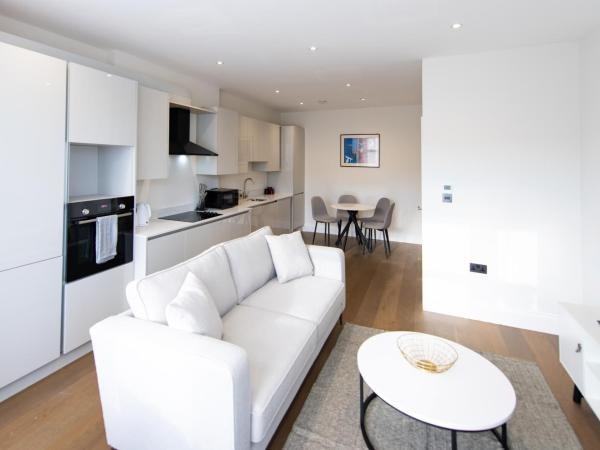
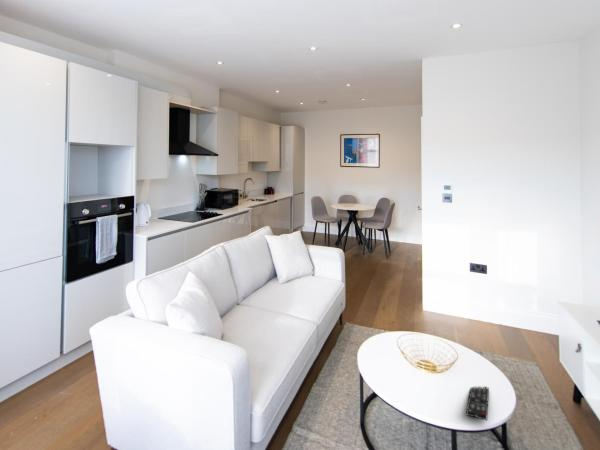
+ remote control [465,385,490,421]
